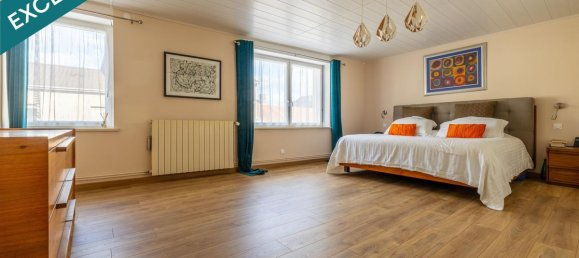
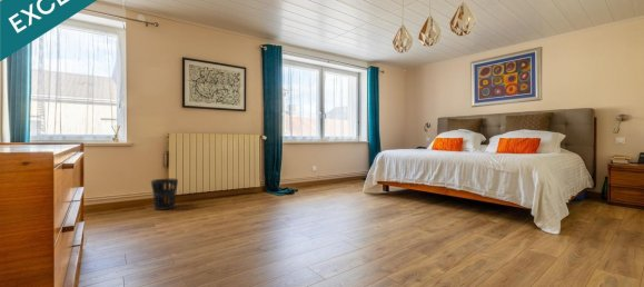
+ wastebasket [150,178,179,211]
